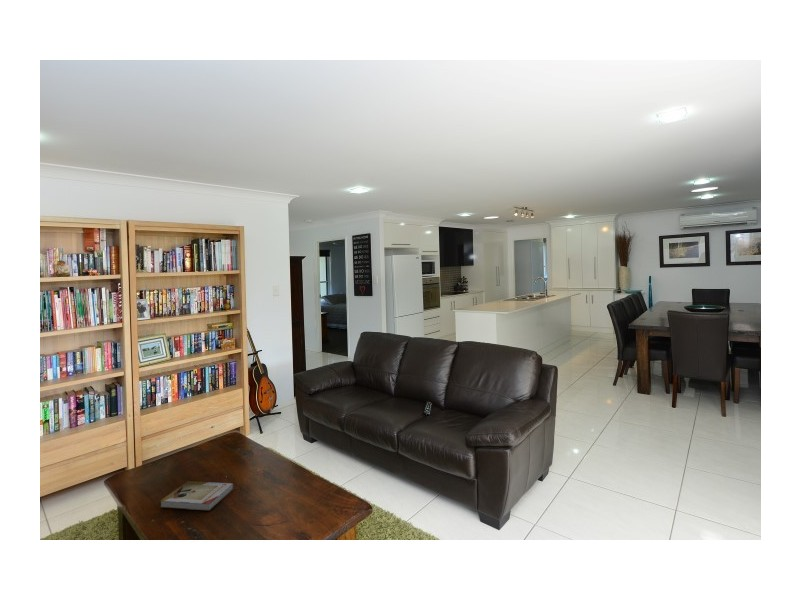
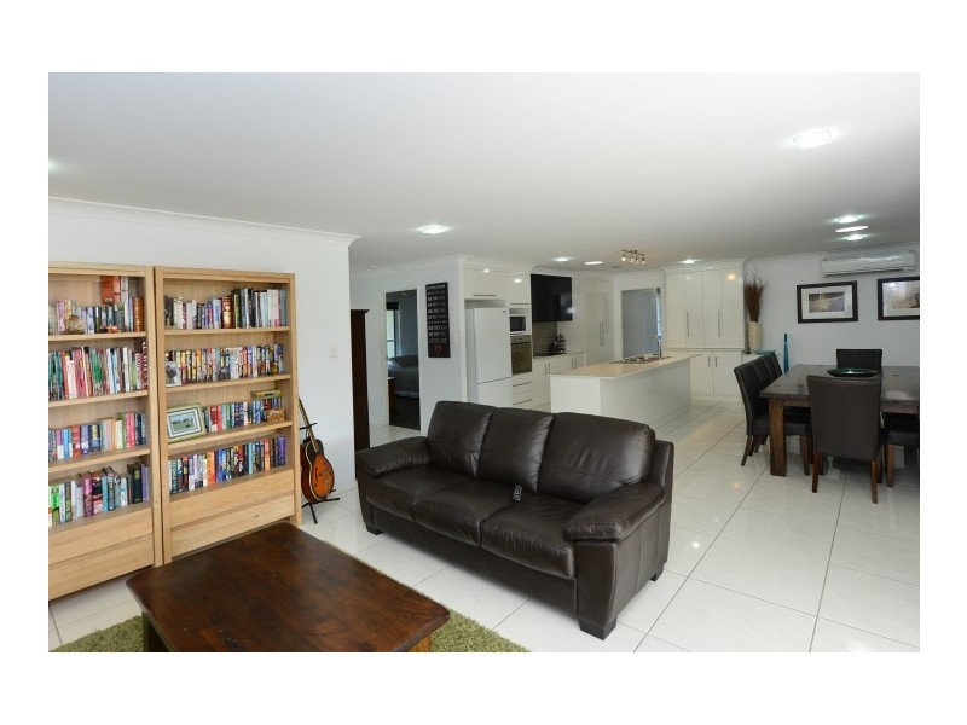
- book [159,480,234,511]
